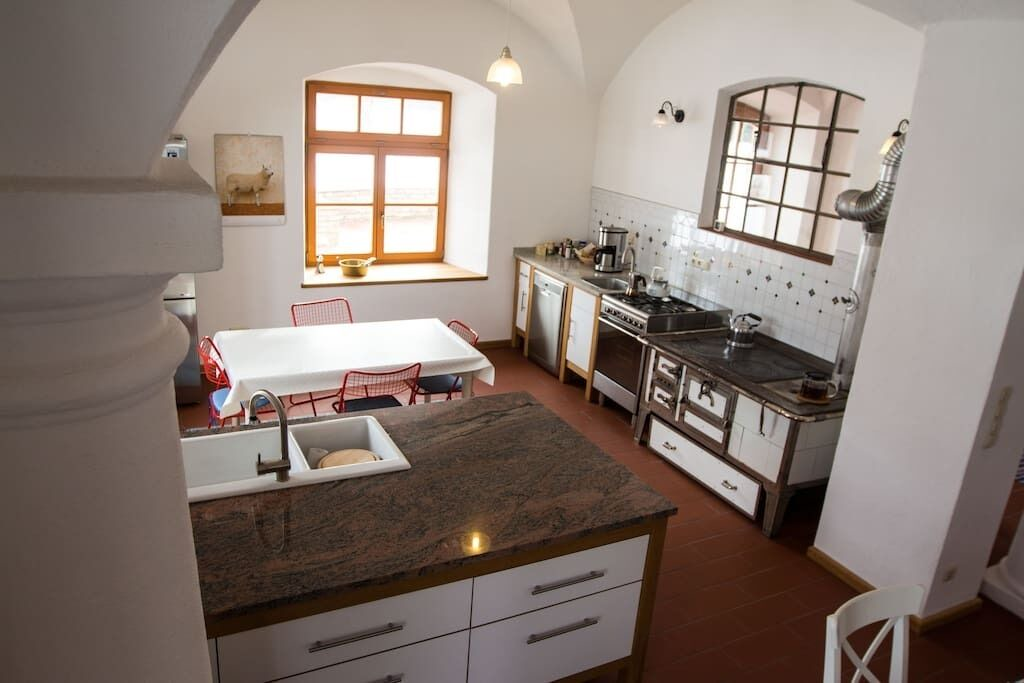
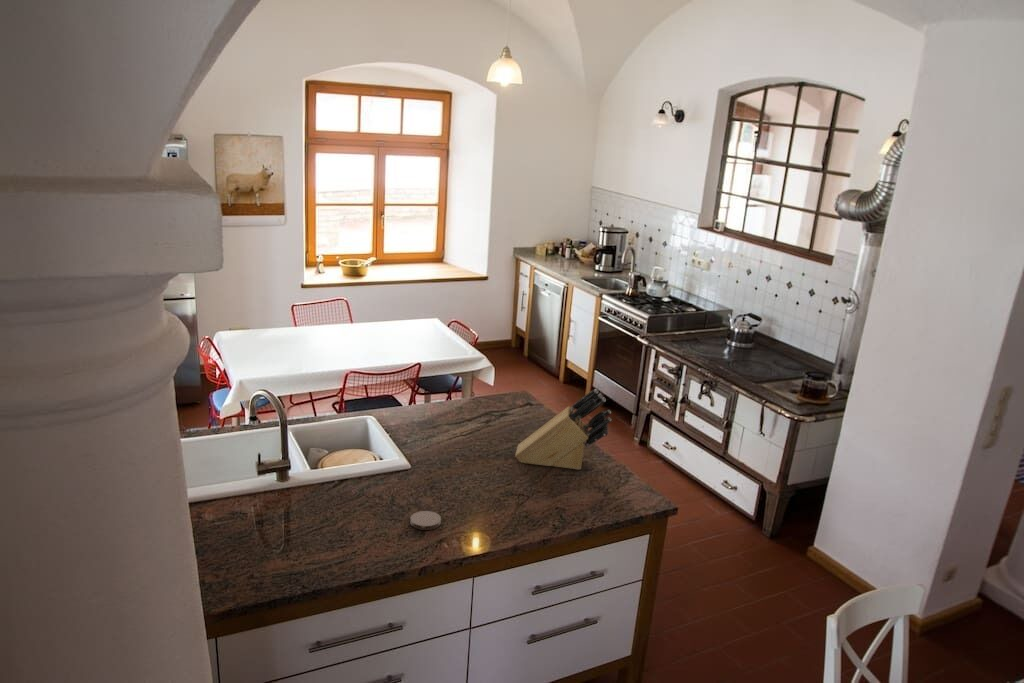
+ coaster [409,510,442,531]
+ knife block [514,388,612,471]
